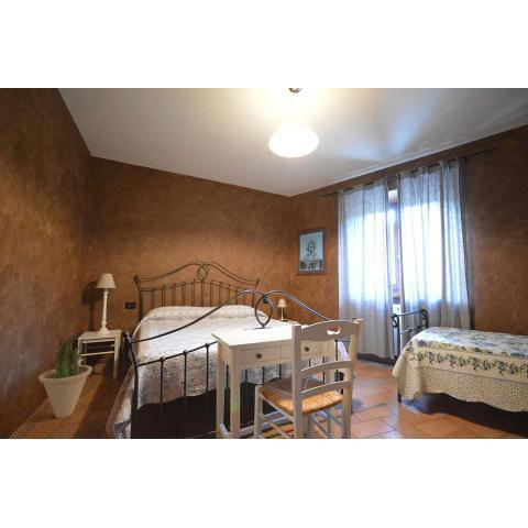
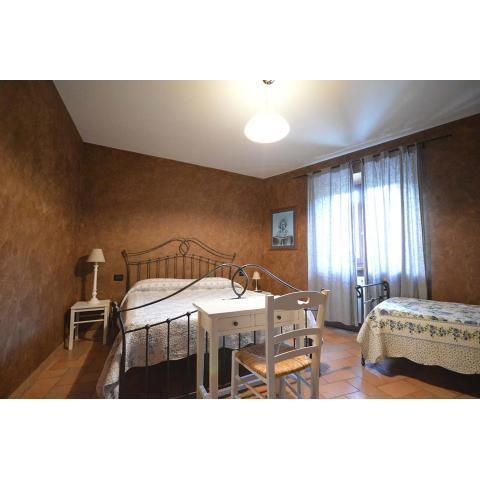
- potted plant [37,332,94,419]
